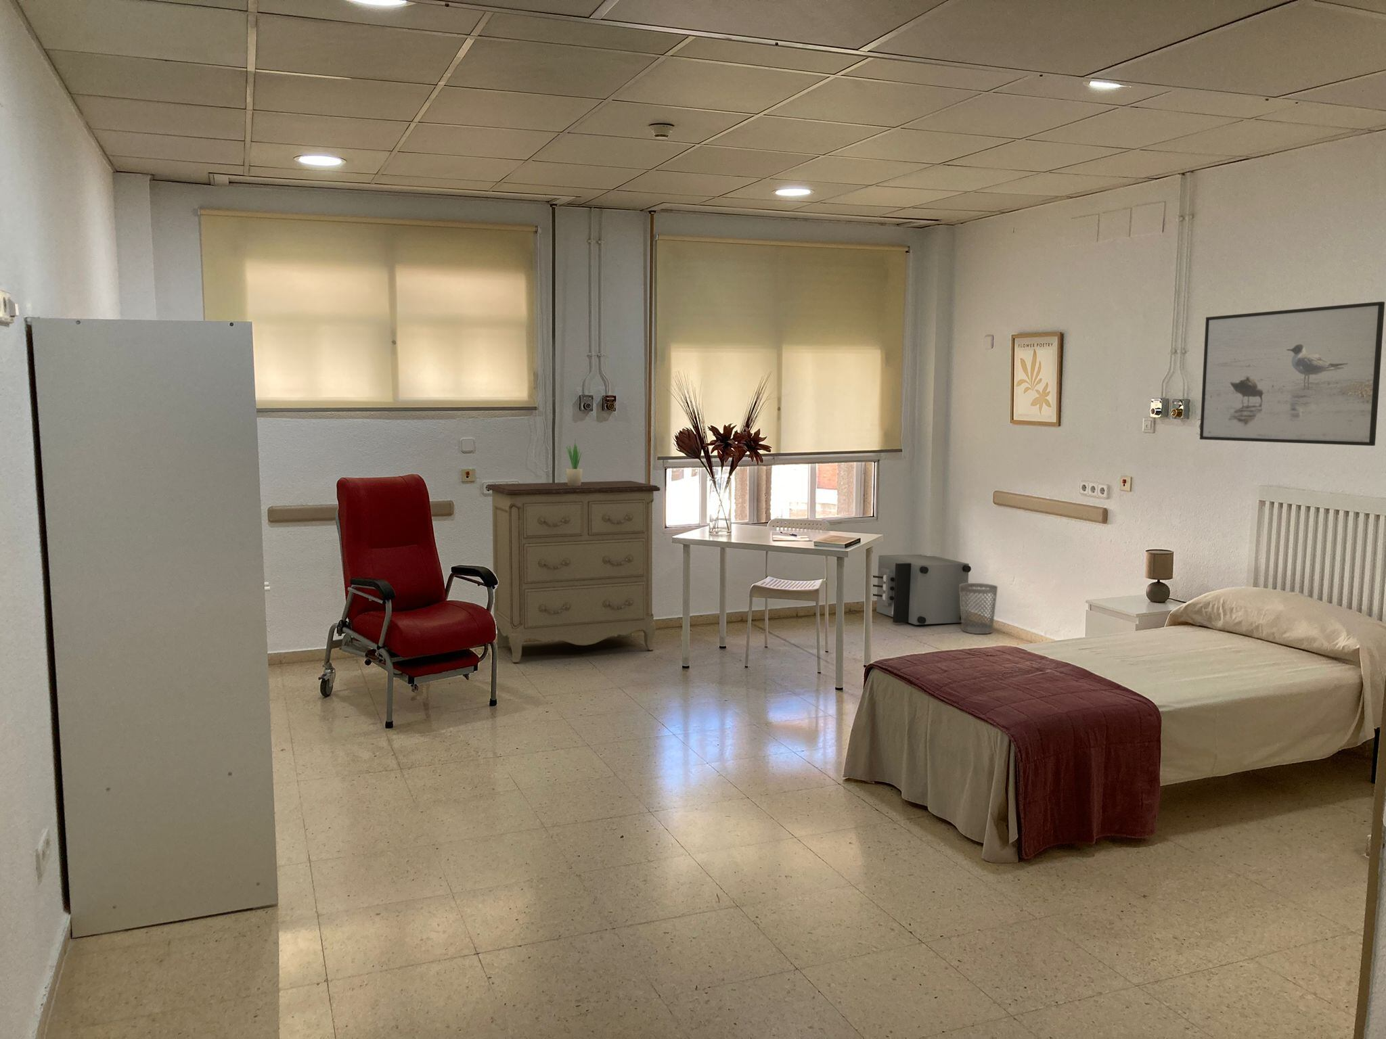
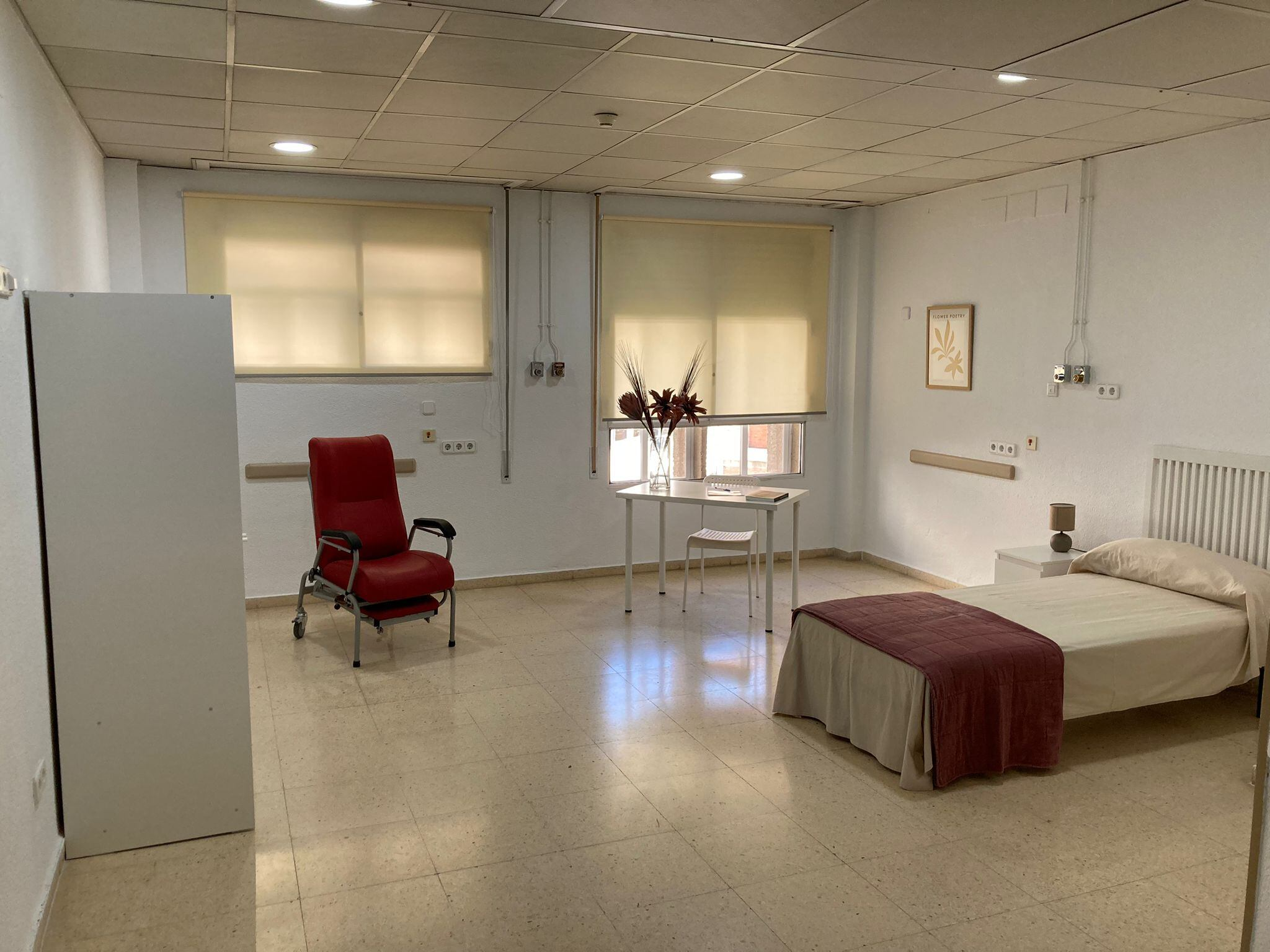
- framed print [1199,301,1385,446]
- potted plant [565,439,583,486]
- dresser [487,480,660,662]
- safe [872,554,971,625]
- wastebasket [959,583,999,634]
